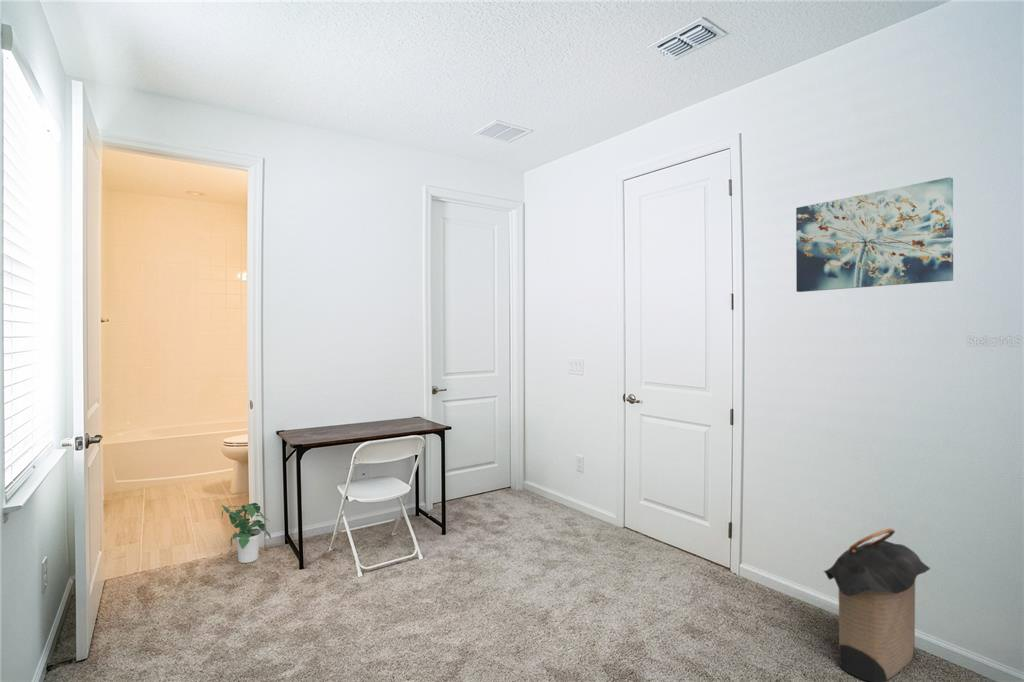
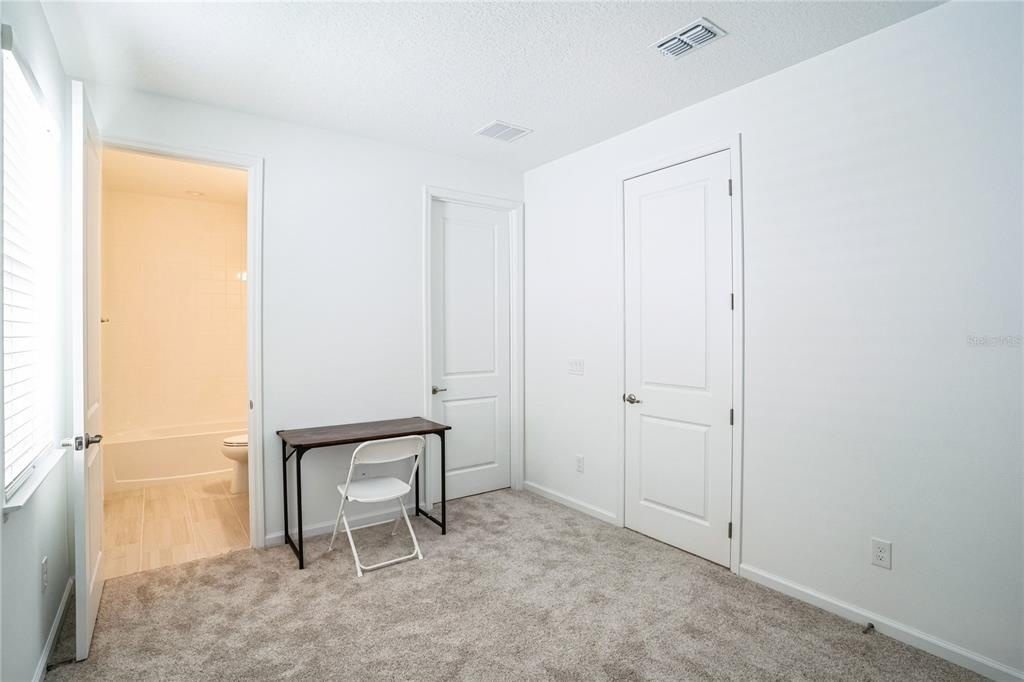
- wall art [795,176,954,293]
- potted plant [220,502,272,564]
- laundry hamper [823,527,931,682]
